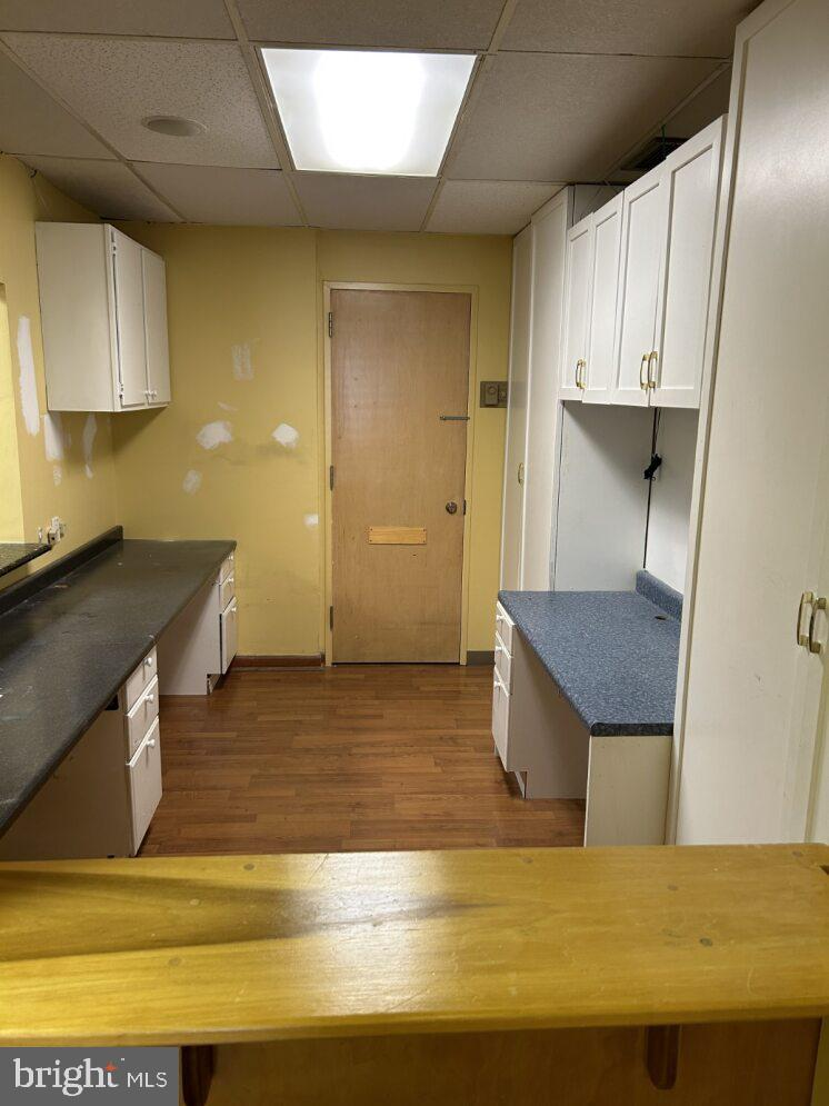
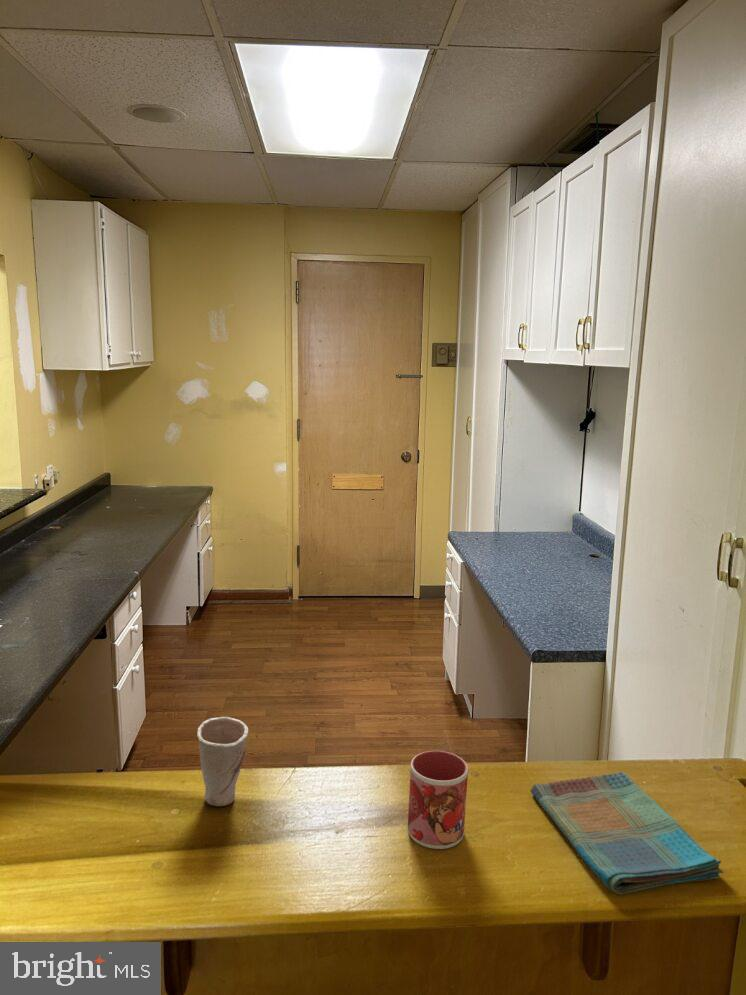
+ dish towel [530,771,724,895]
+ cup [196,716,250,807]
+ mug [407,750,469,850]
